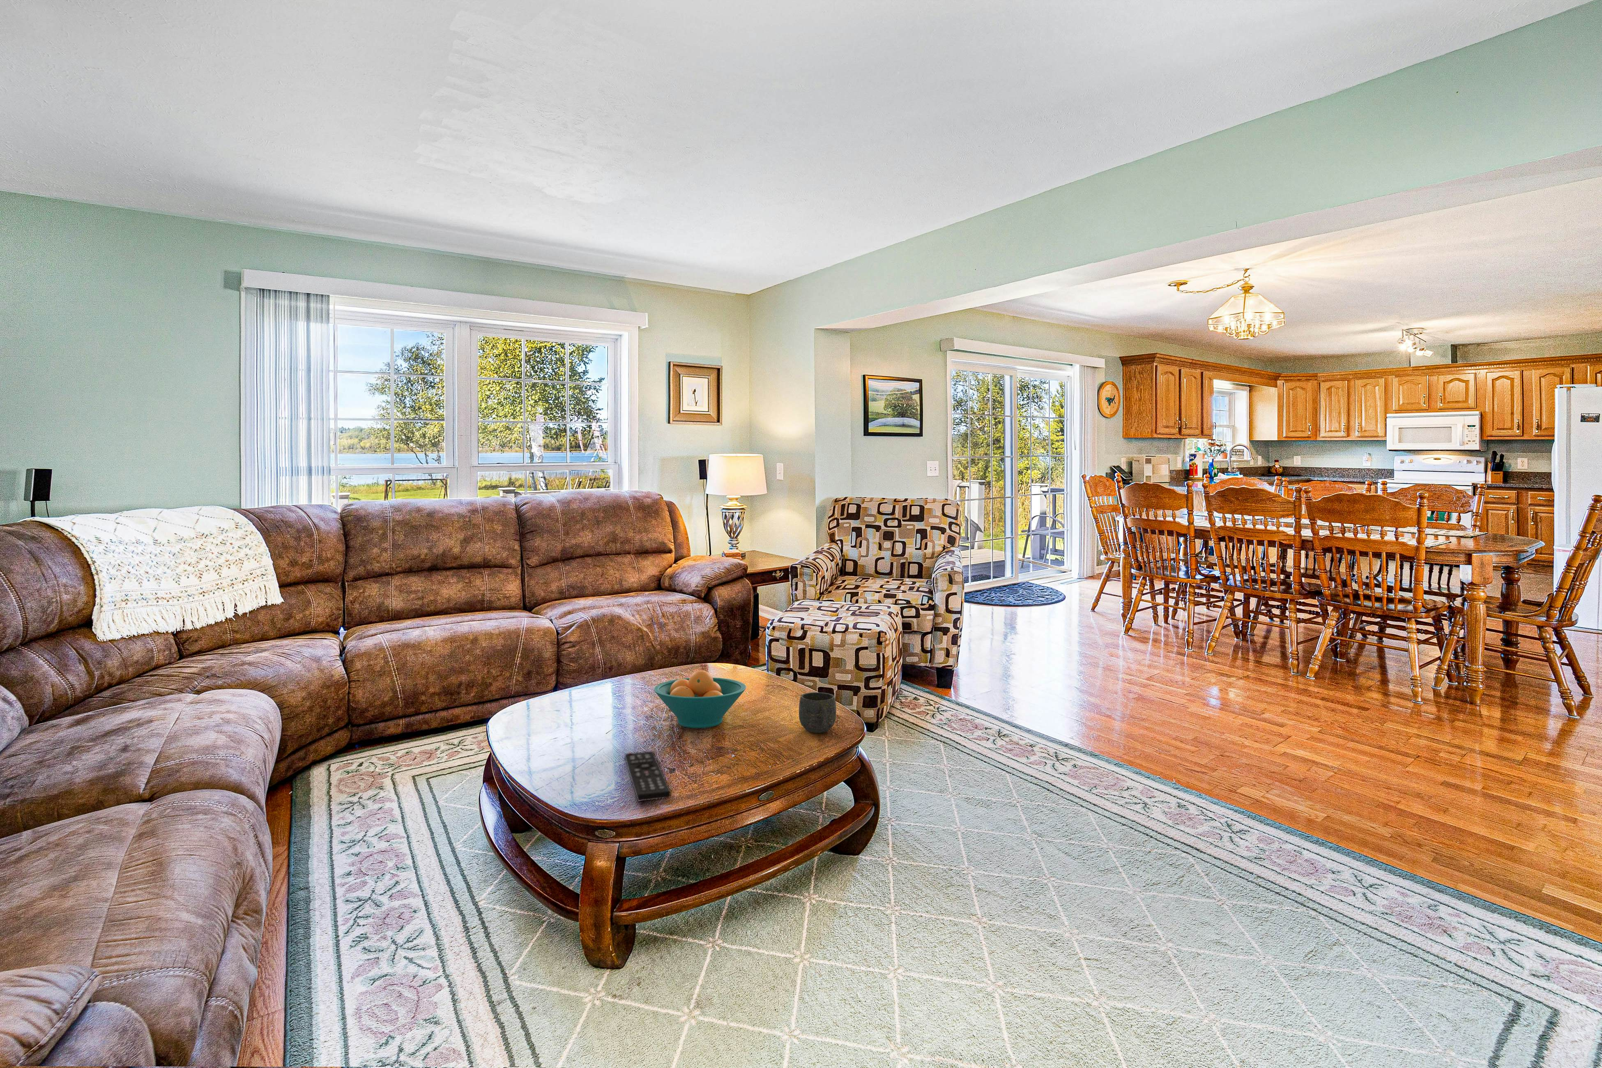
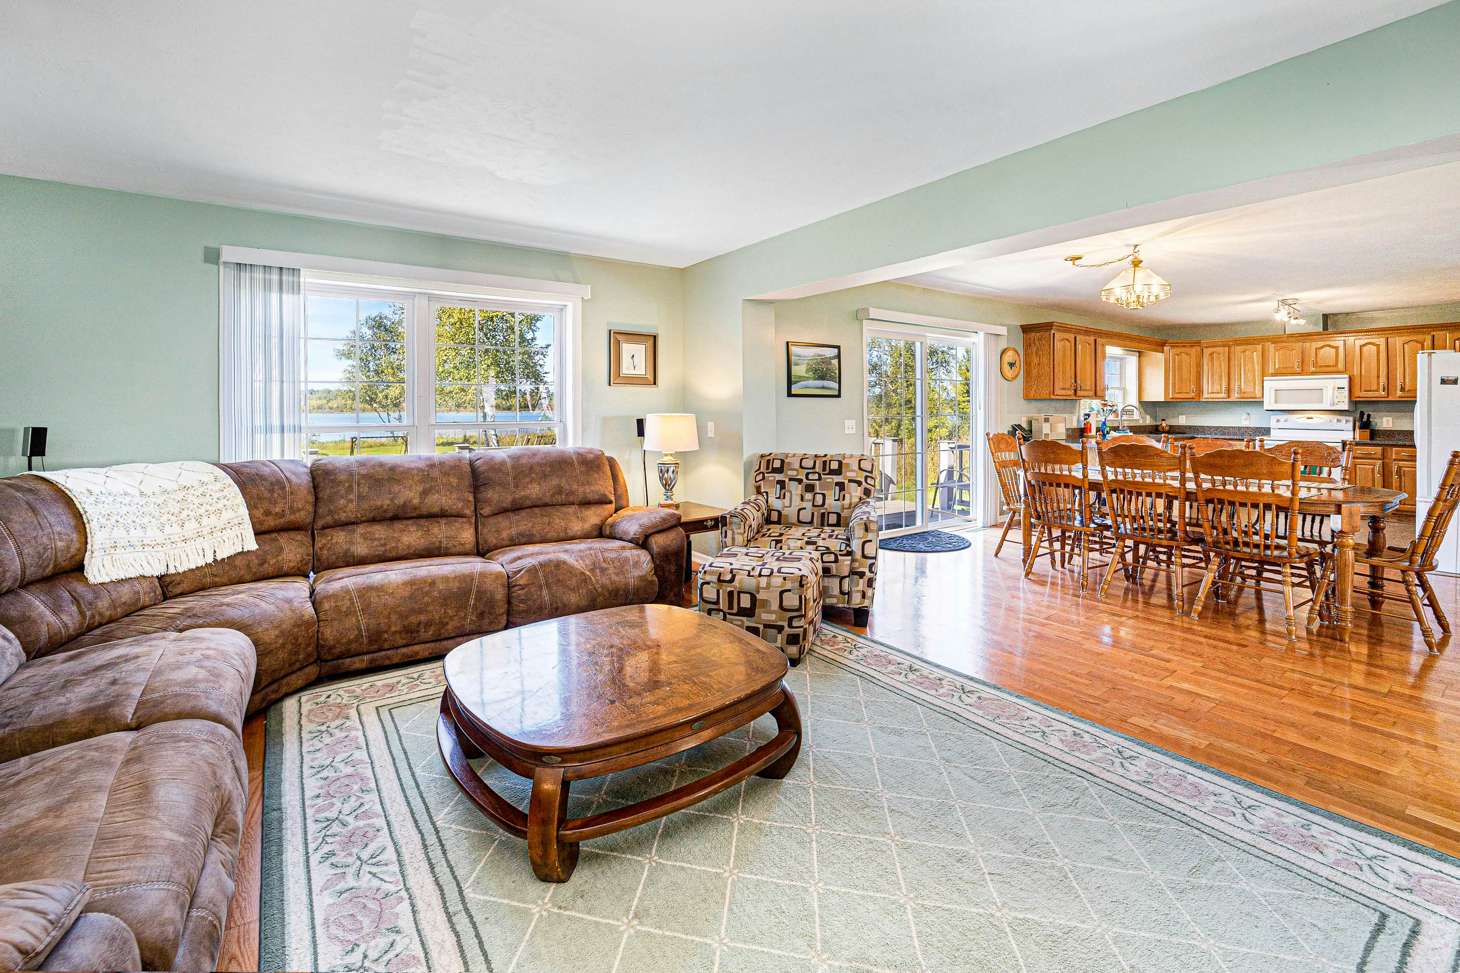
- fruit bowl [653,670,746,728]
- remote control [625,751,671,802]
- mug [799,691,837,733]
